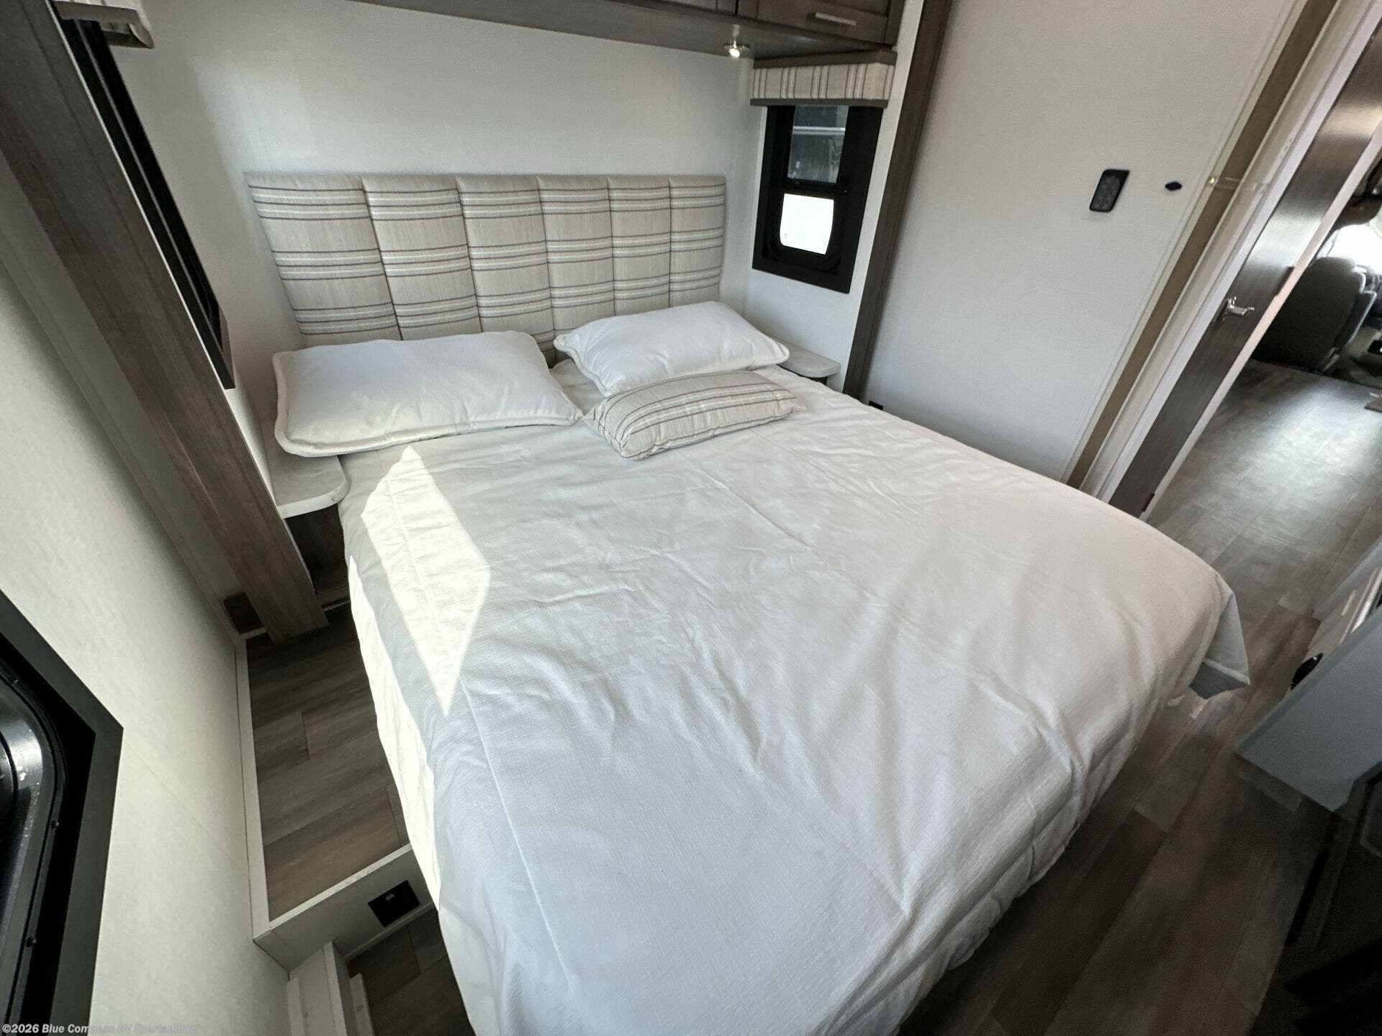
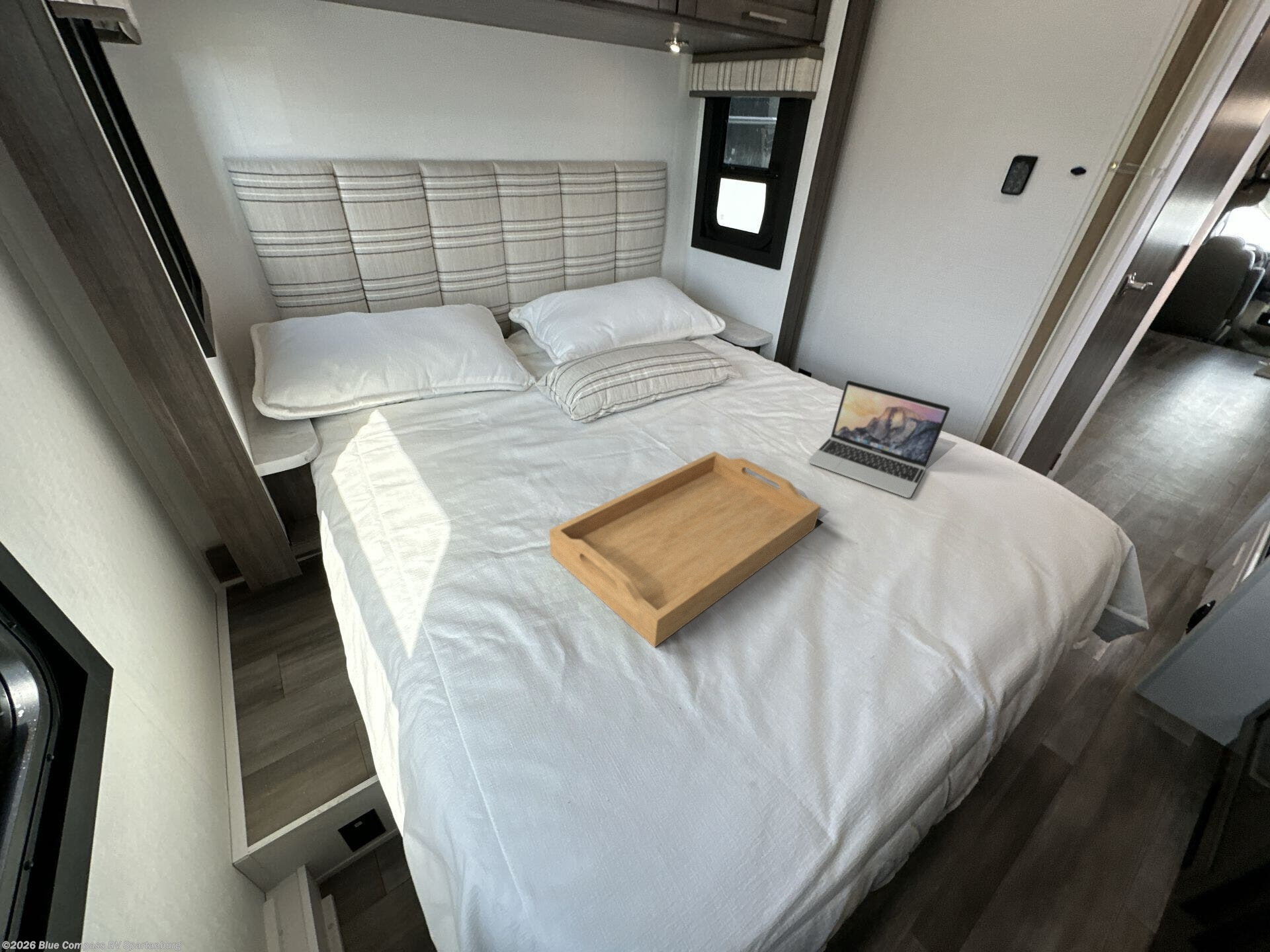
+ laptop [807,379,951,498]
+ serving tray [548,450,822,648]
